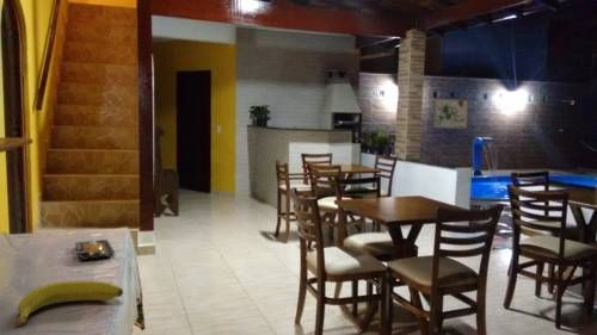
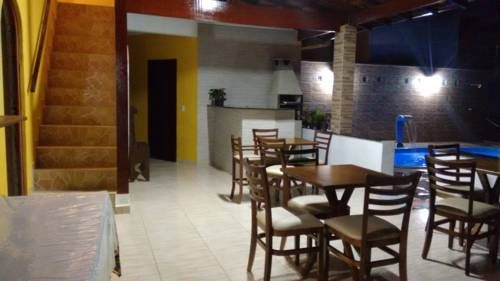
- wall art [432,98,469,130]
- plate [69,238,117,261]
- banana [13,280,124,327]
